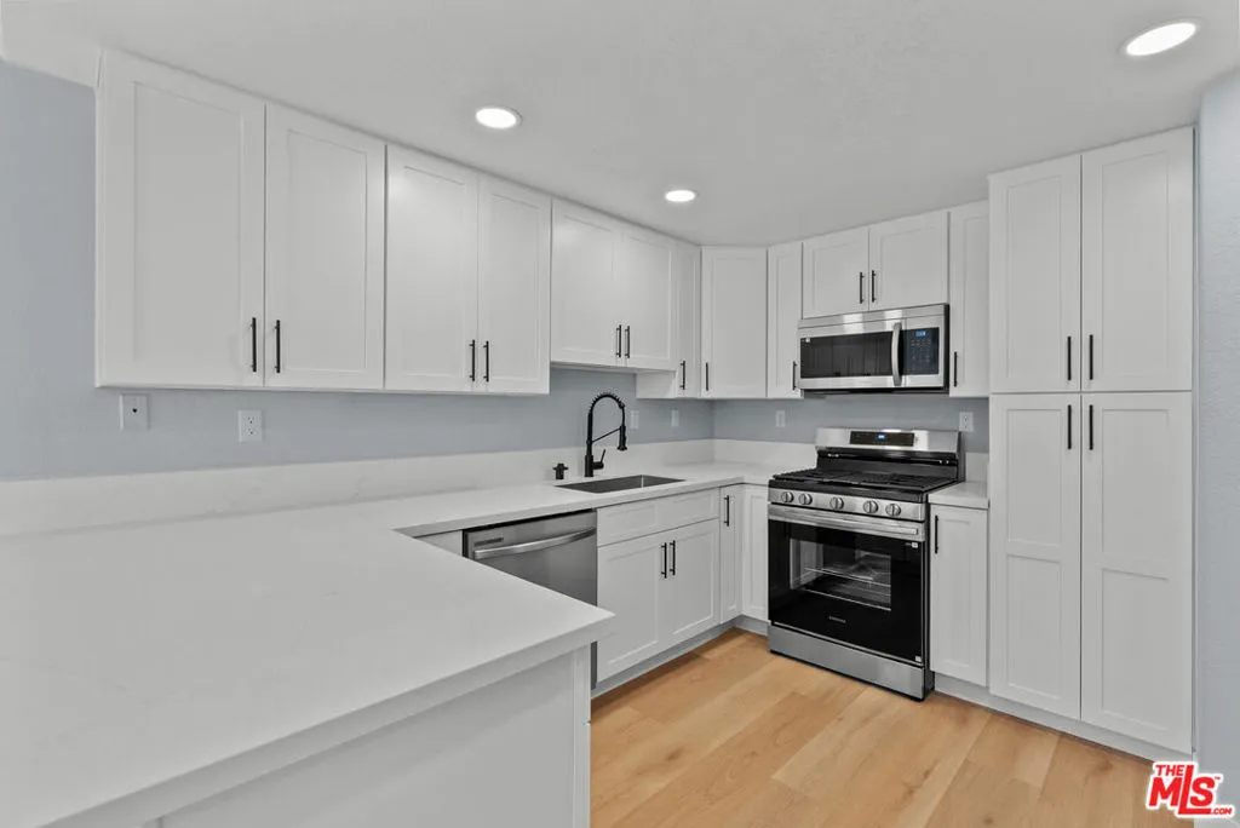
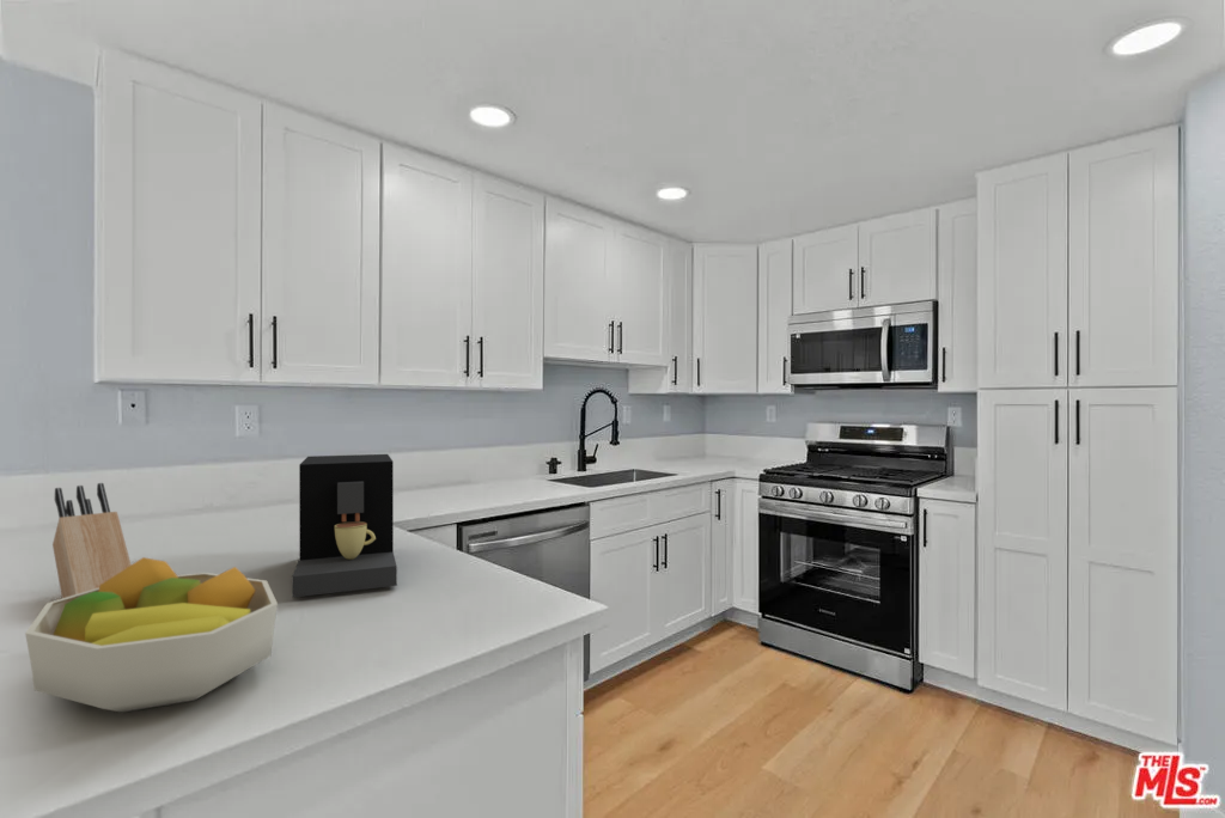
+ coffee maker [291,453,398,598]
+ fruit bowl [24,556,279,714]
+ knife block [51,482,132,599]
